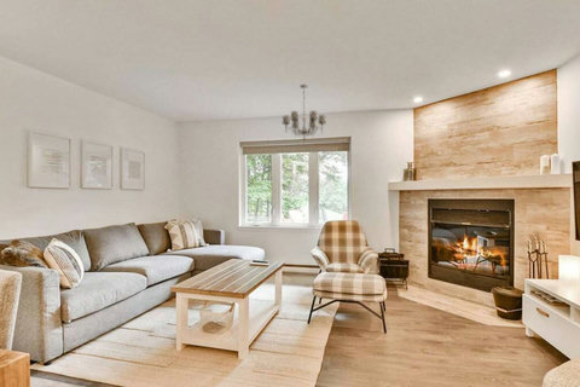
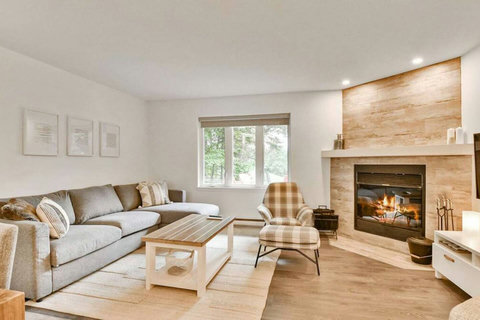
- chandelier [282,83,327,141]
